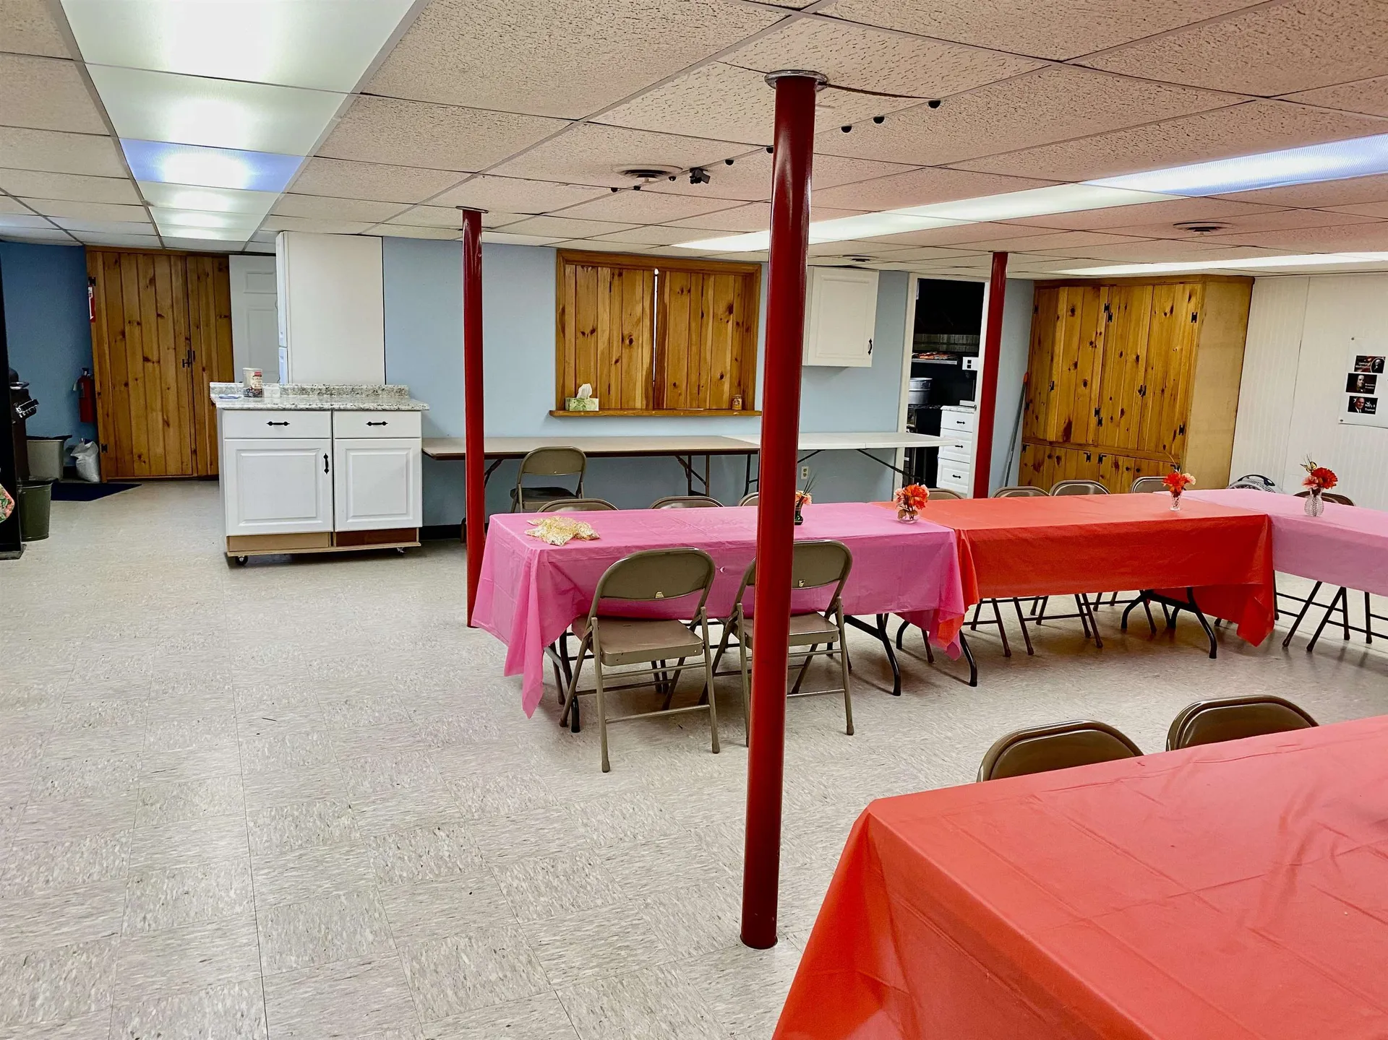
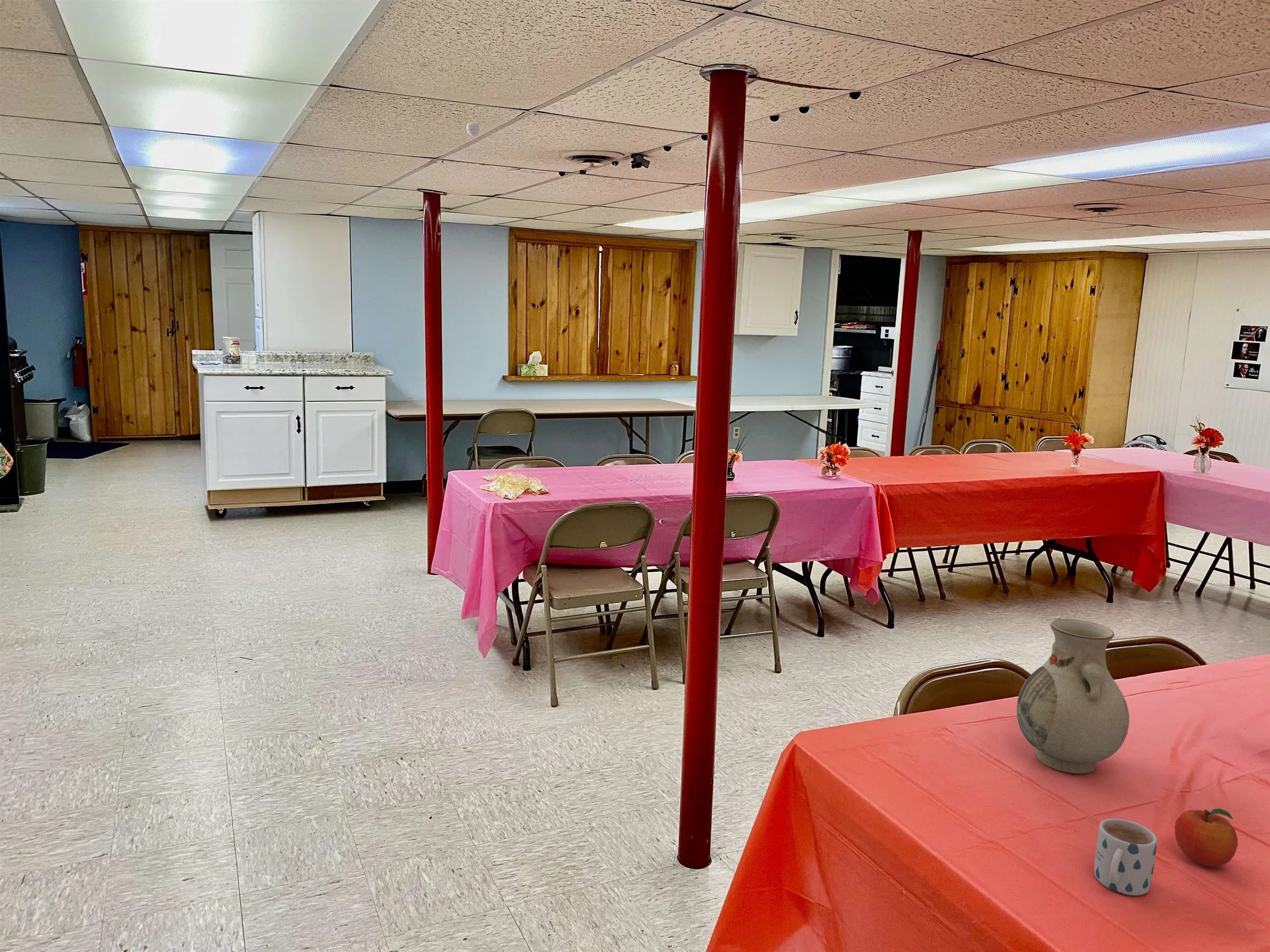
+ vase [1016,618,1130,774]
+ mug [1093,818,1158,896]
+ fruit [1174,807,1238,867]
+ smoke detector [466,122,482,137]
